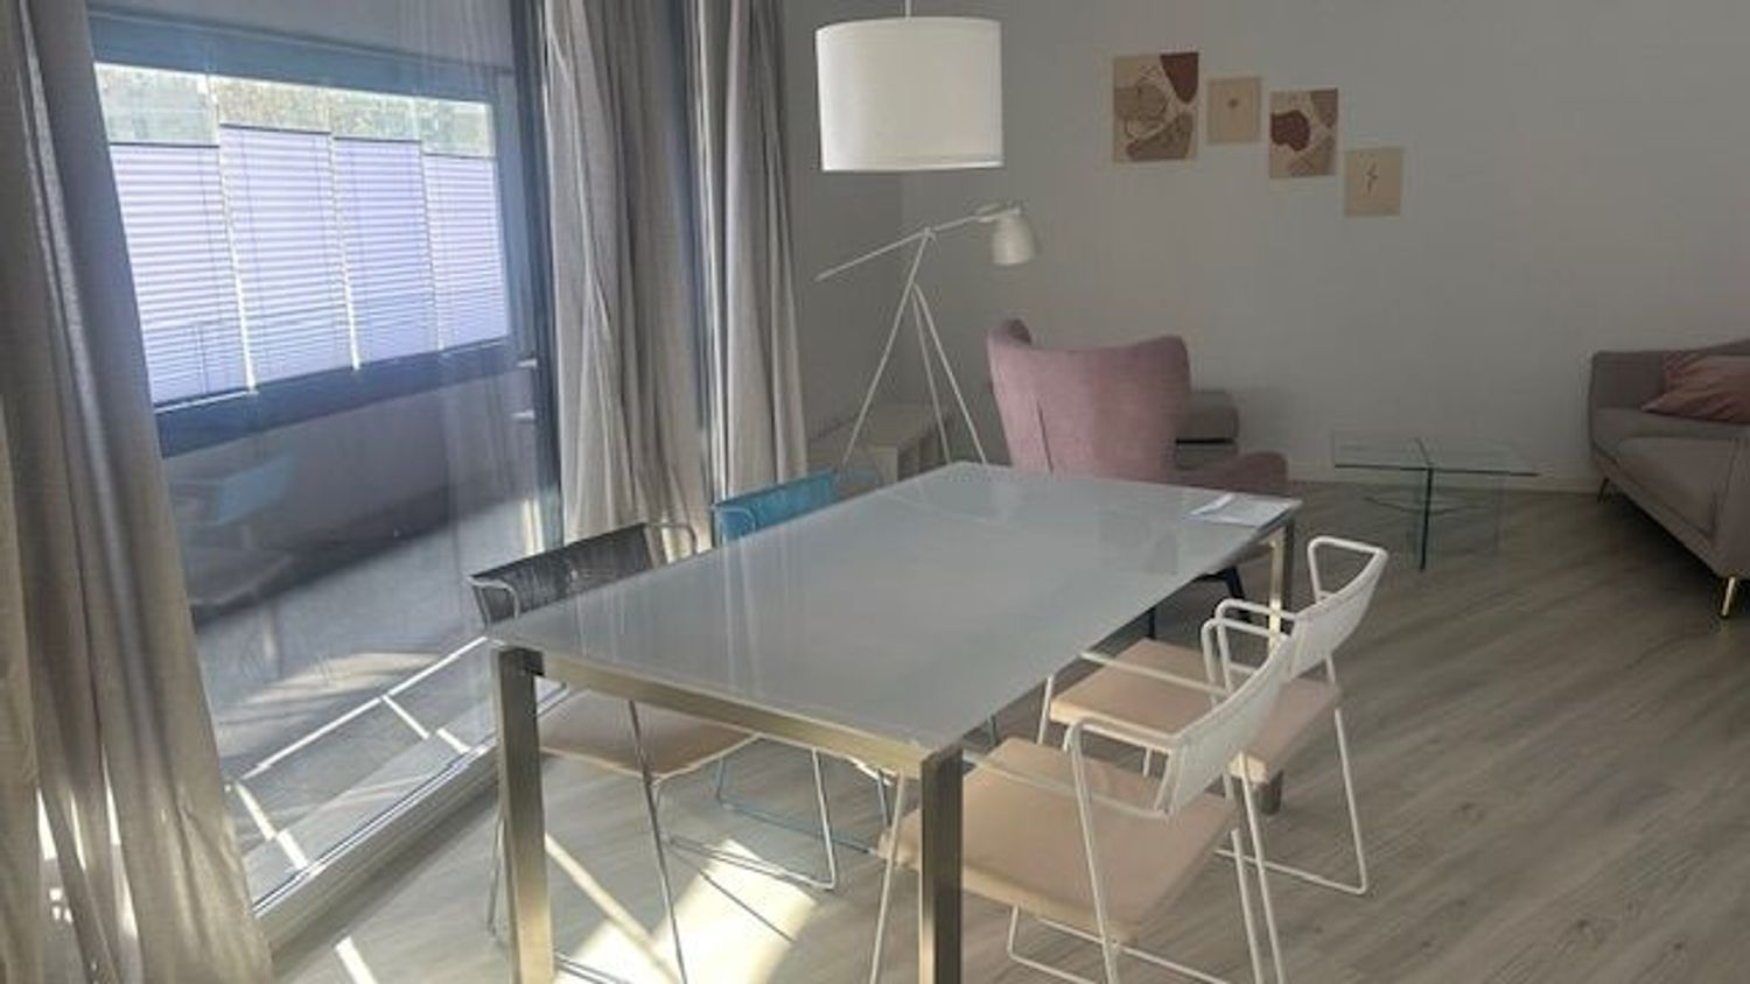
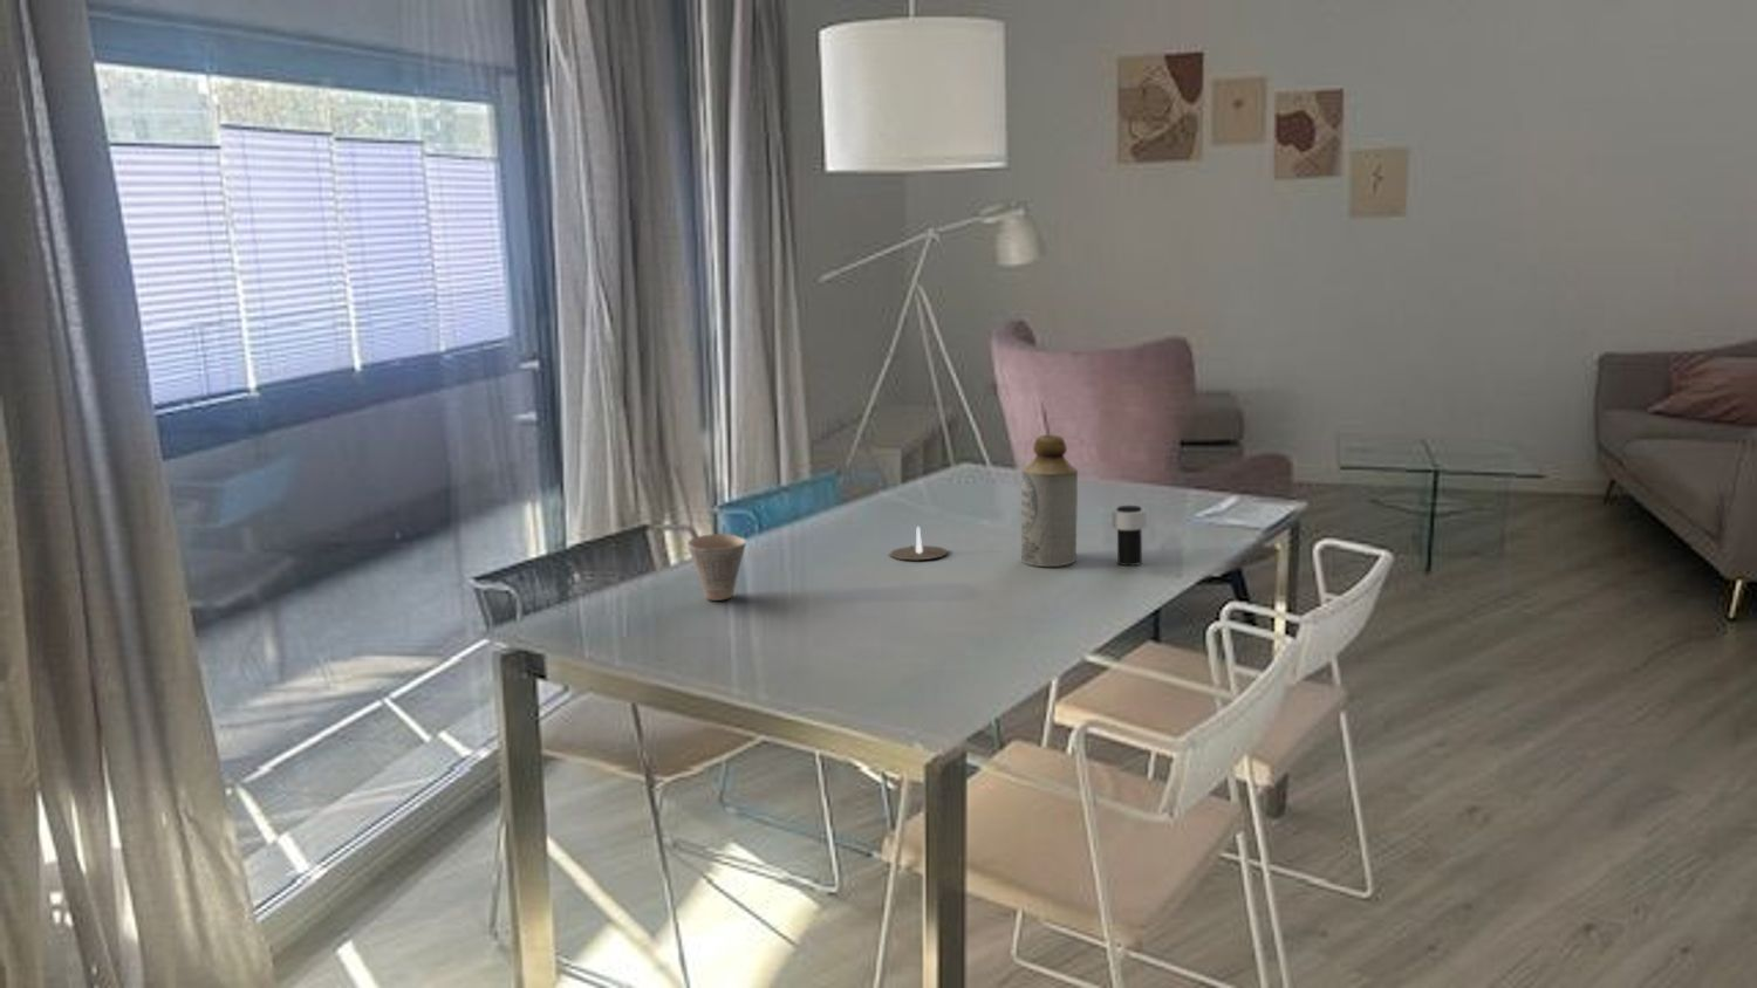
+ cup [687,533,747,602]
+ candle [889,526,948,561]
+ cup [1110,504,1148,567]
+ bottle [1020,433,1079,568]
